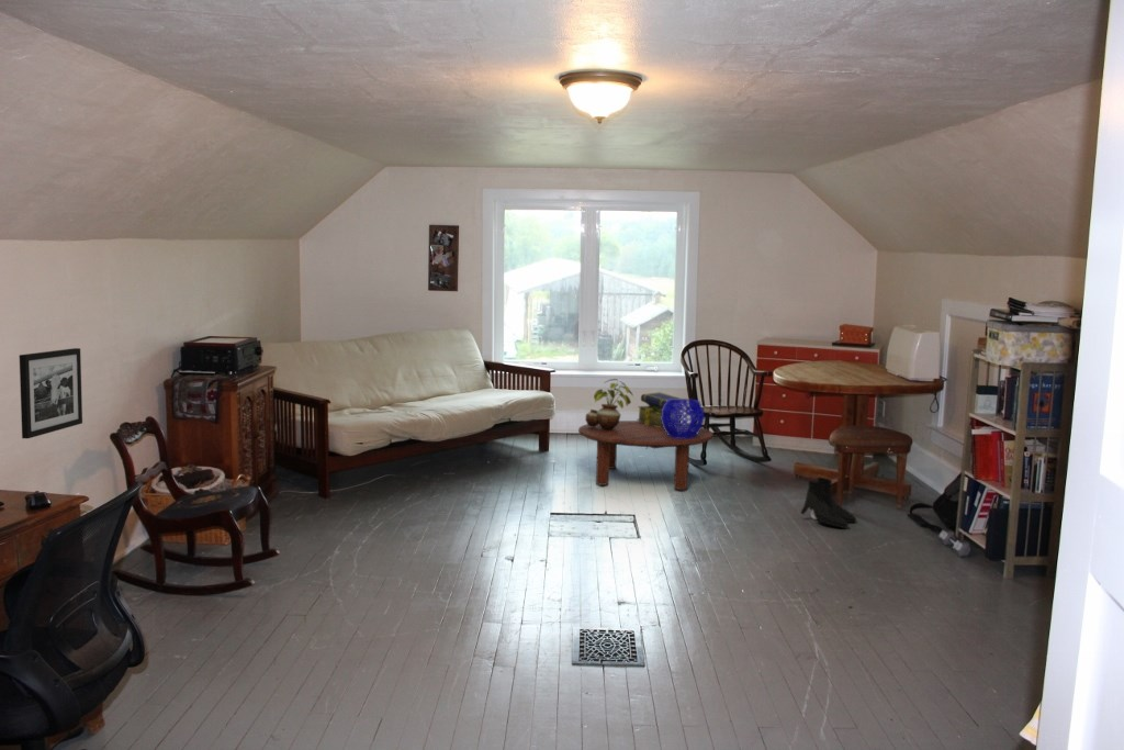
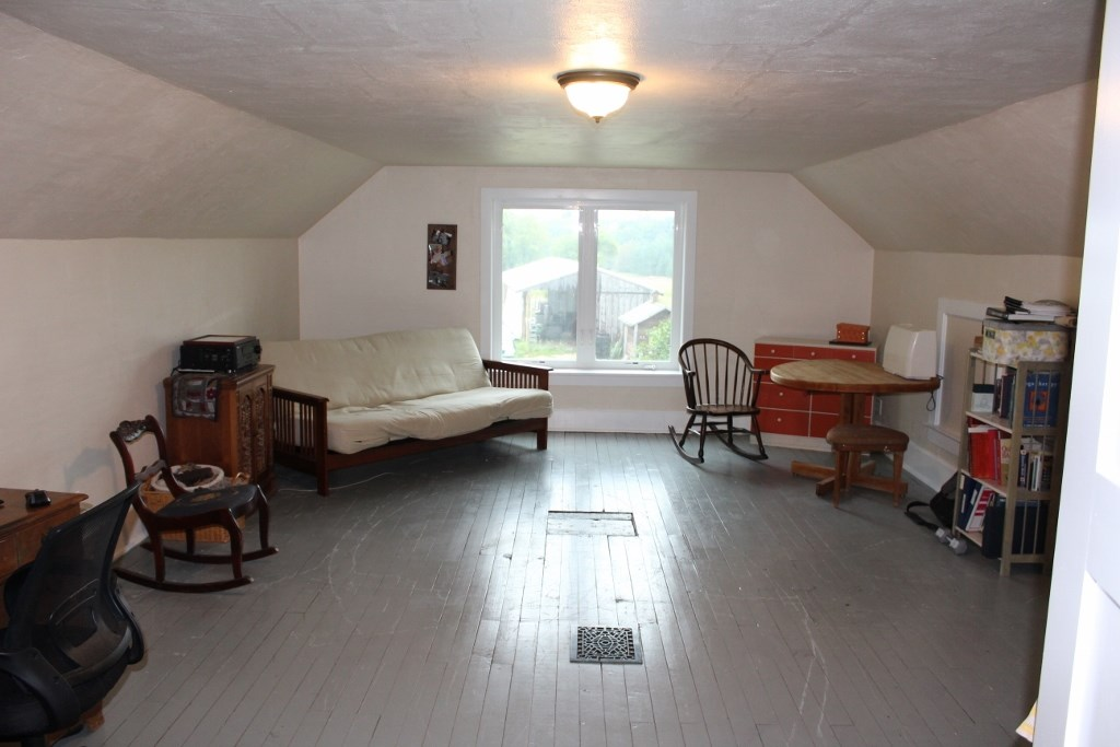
- boots [799,477,857,529]
- decorative bowl [661,398,706,438]
- stack of books [636,391,683,427]
- picture frame [19,347,83,439]
- coffee table [577,419,713,491]
- potted plant [584,378,634,429]
